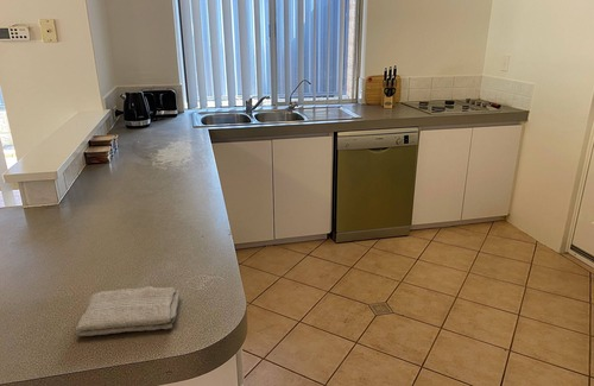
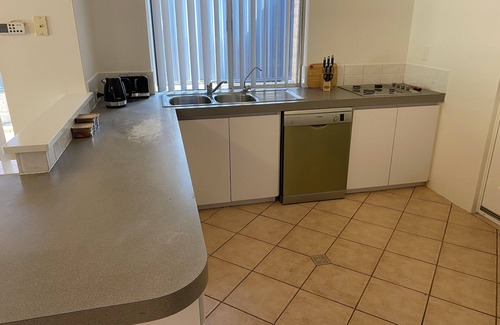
- washcloth [75,285,181,337]
